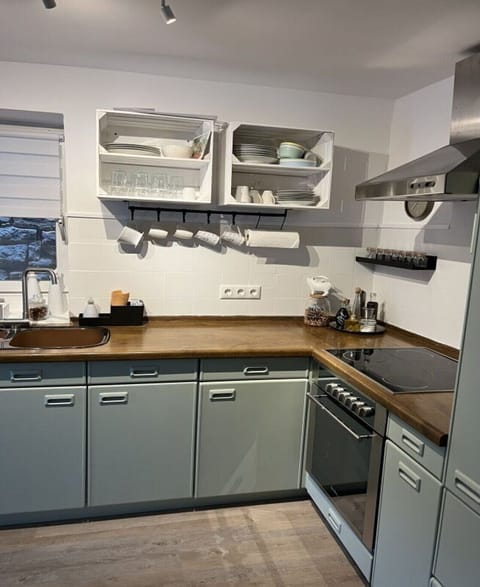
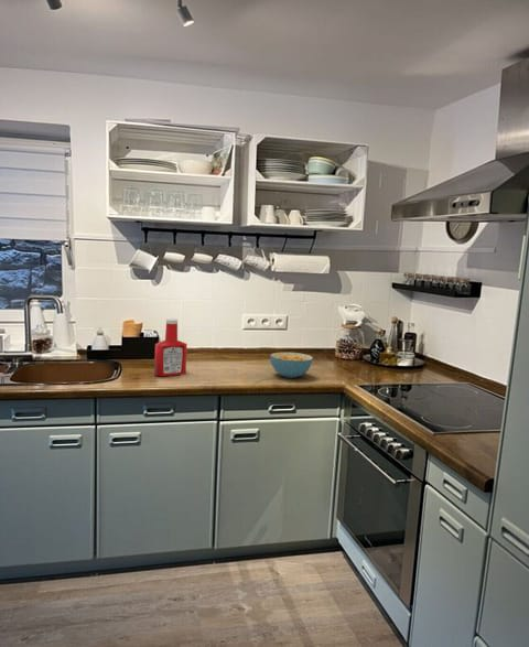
+ cereal bowl [269,352,314,379]
+ soap bottle [153,317,188,377]
